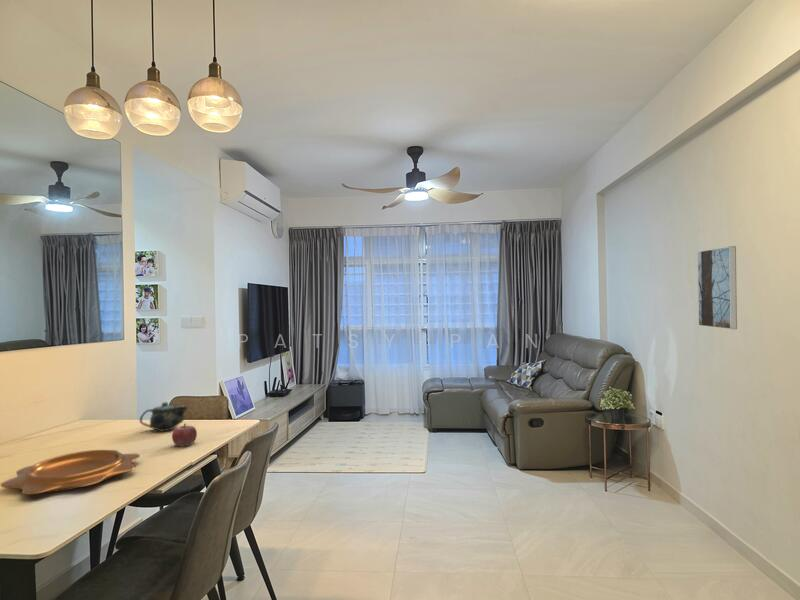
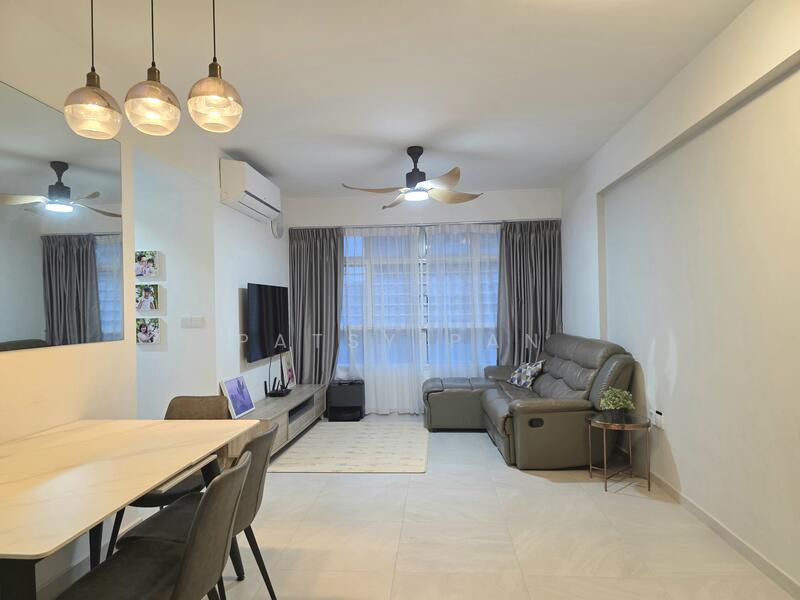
- fruit [171,423,198,448]
- decorative bowl [0,449,141,495]
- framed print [697,245,738,330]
- chinaware [139,401,189,432]
